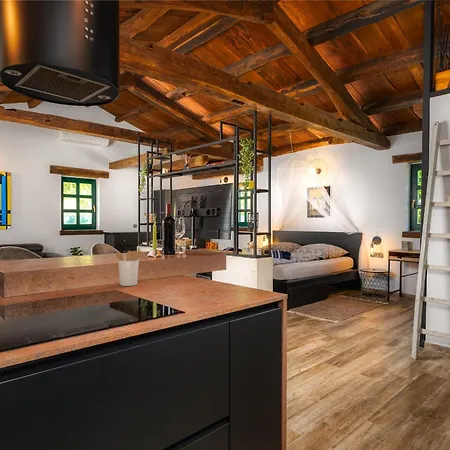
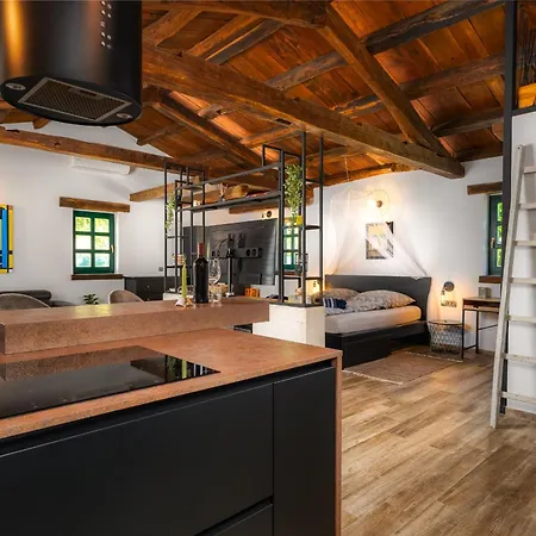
- utensil holder [114,247,143,287]
